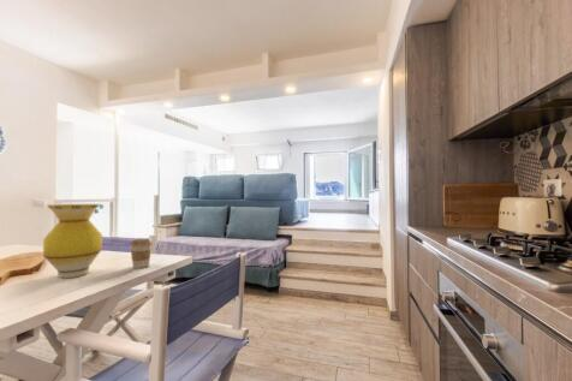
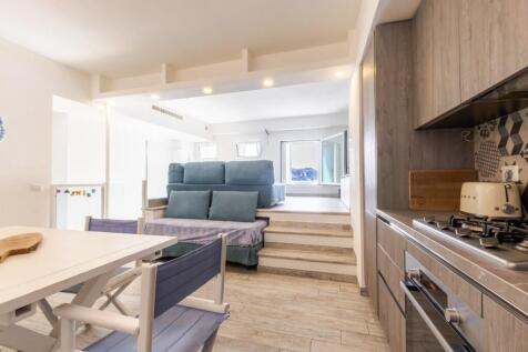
- coffee cup [130,238,153,269]
- vase [42,203,103,279]
